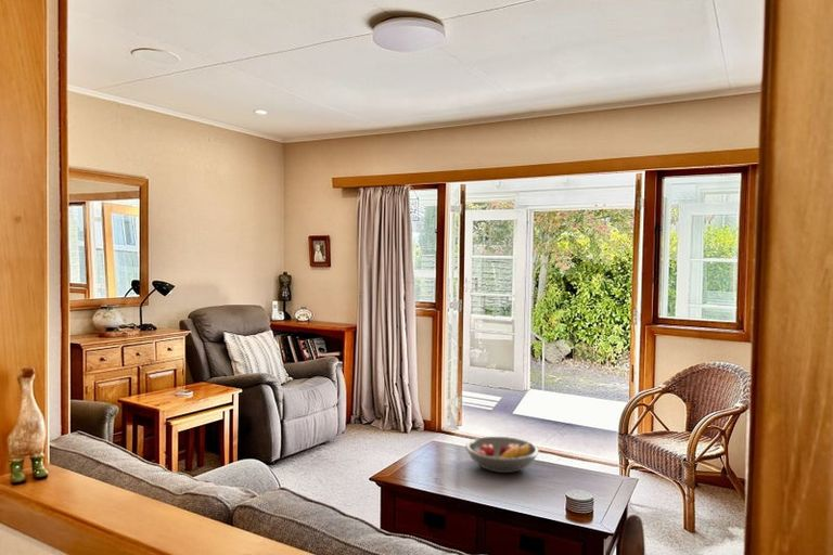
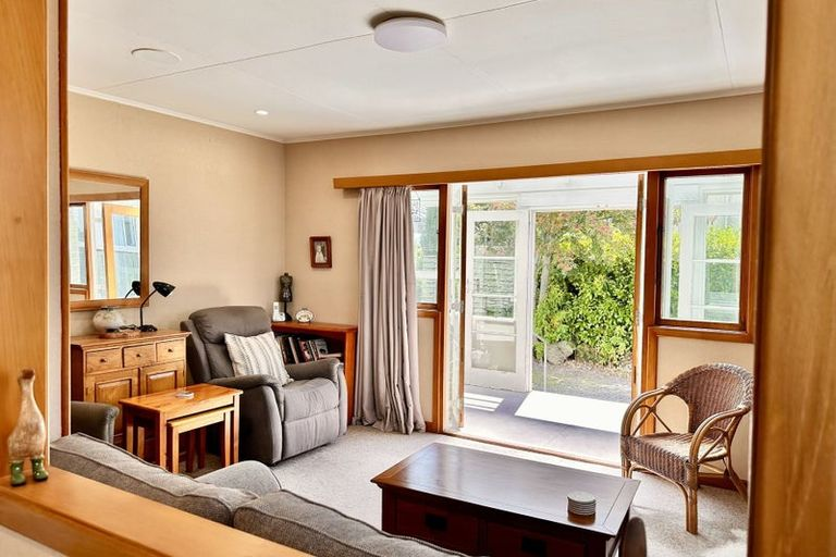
- fruit bowl [464,436,540,474]
